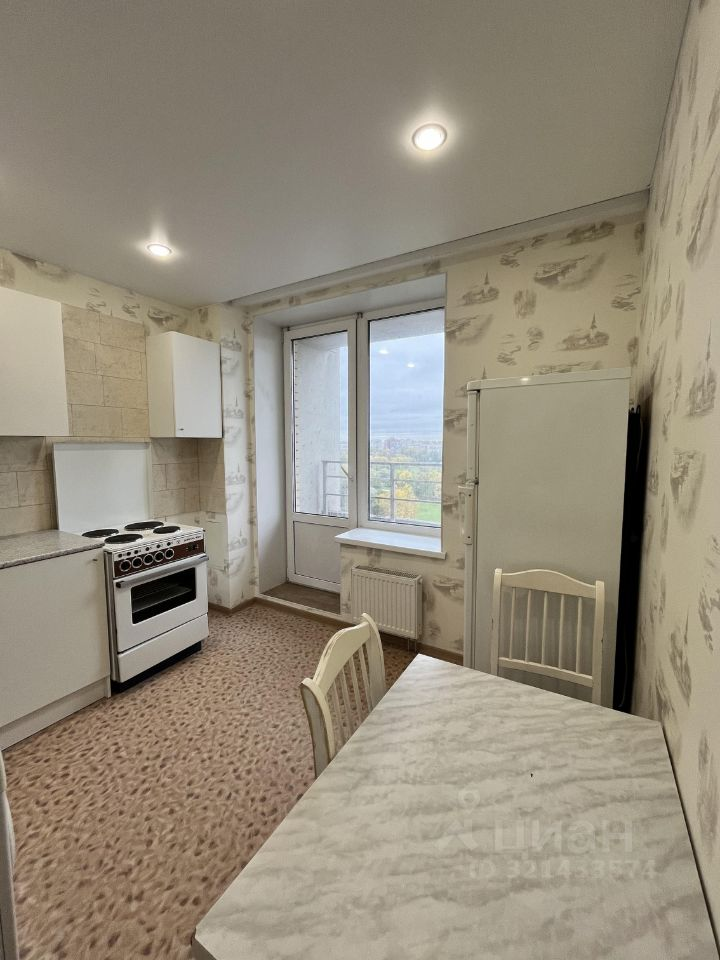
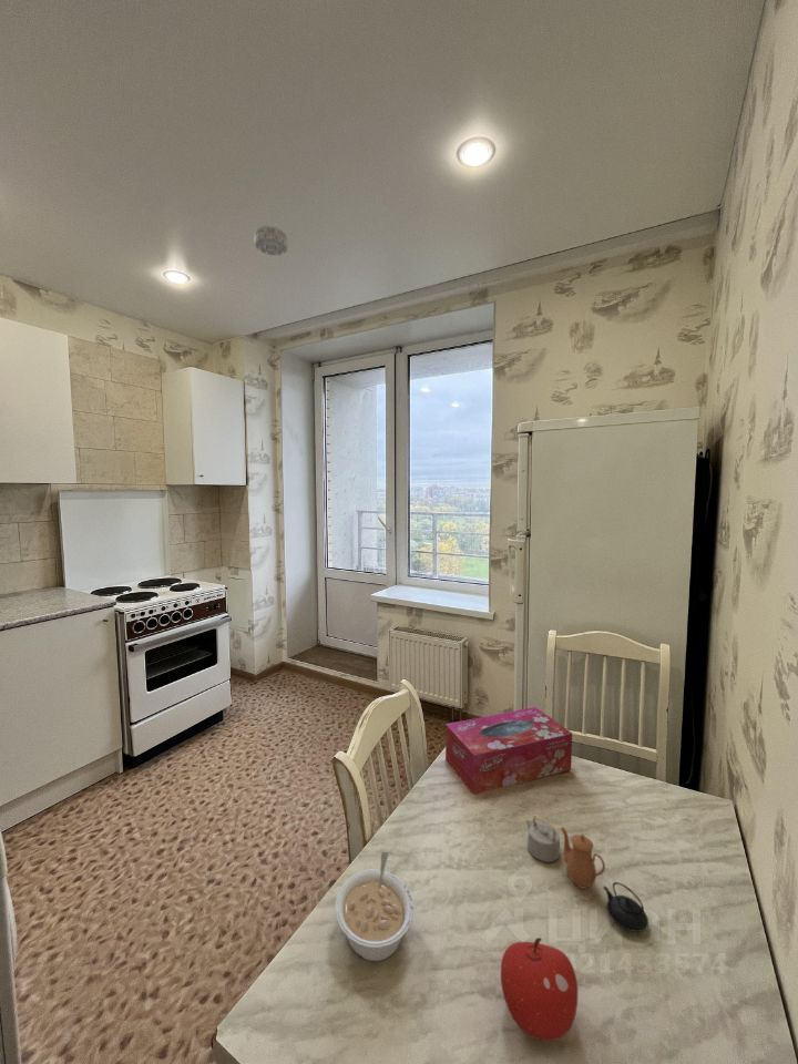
+ teapot [525,814,649,933]
+ smoke detector [253,224,289,257]
+ fruit [500,937,579,1042]
+ legume [334,850,415,962]
+ tissue box [444,706,573,796]
